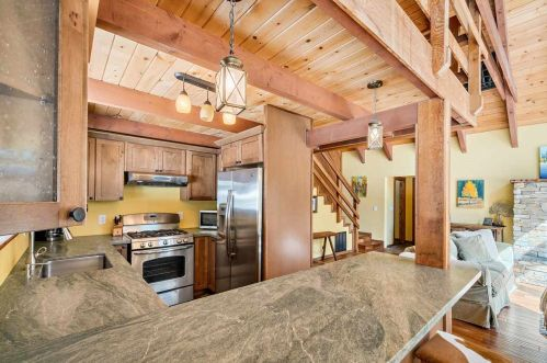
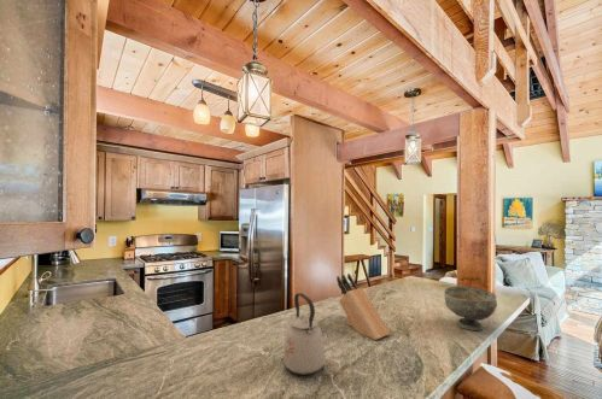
+ kettle [282,292,326,376]
+ bowl [443,284,498,331]
+ knife block [335,272,391,341]
